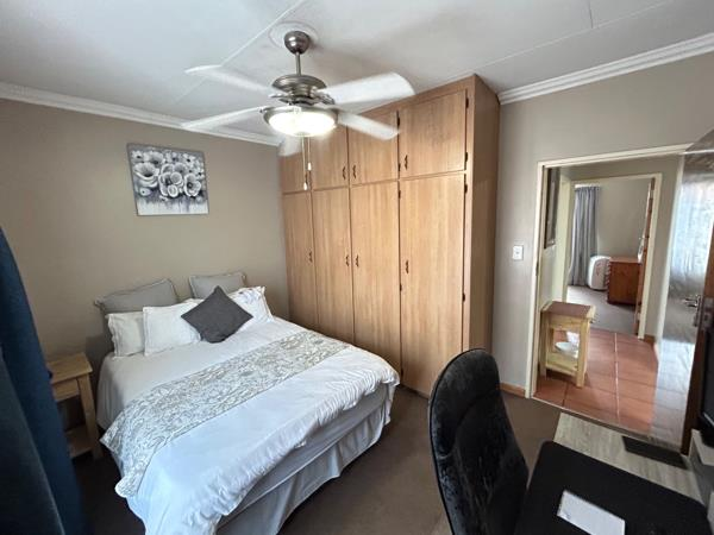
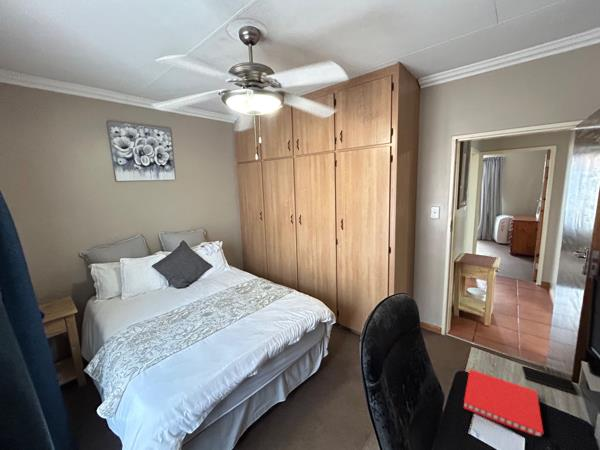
+ notebook [463,368,544,438]
